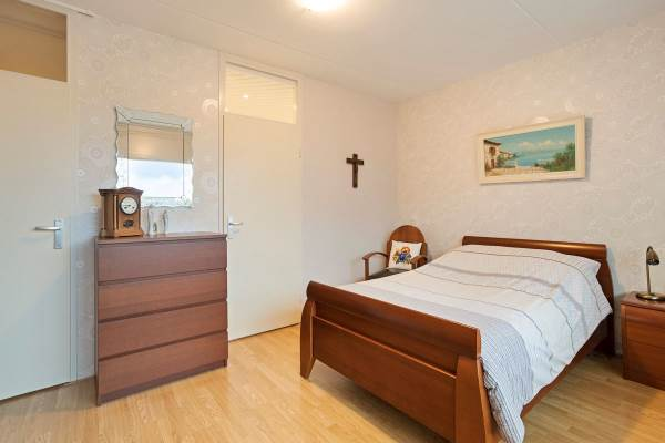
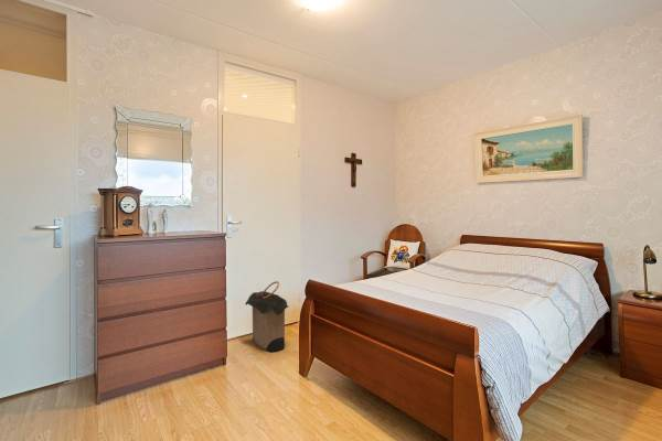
+ laundry hamper [245,280,289,353]
